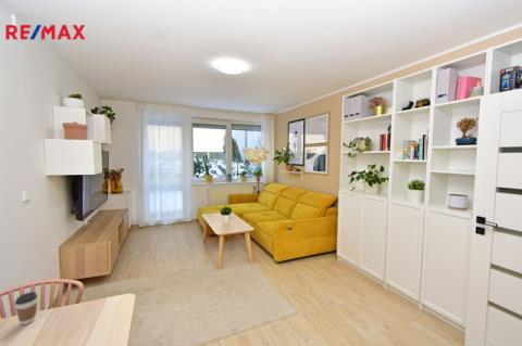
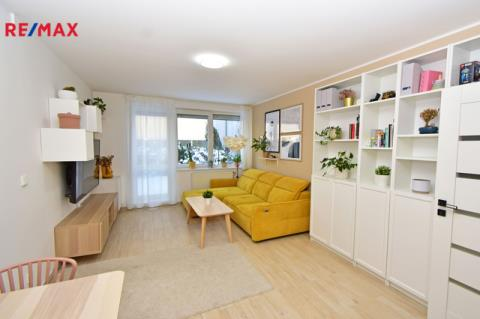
- coffee cup [13,291,39,325]
